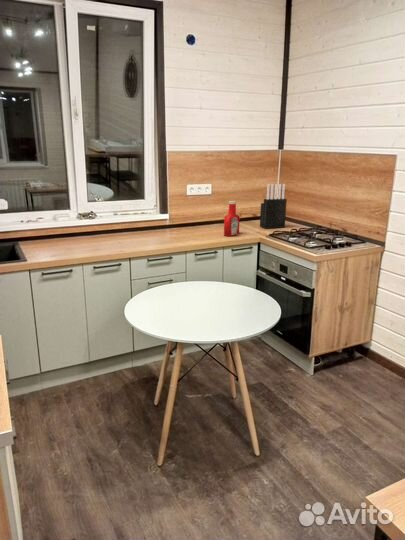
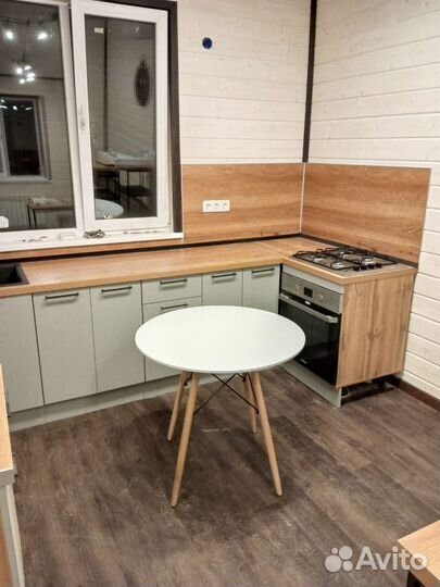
- knife block [259,183,288,230]
- soap bottle [223,200,241,237]
